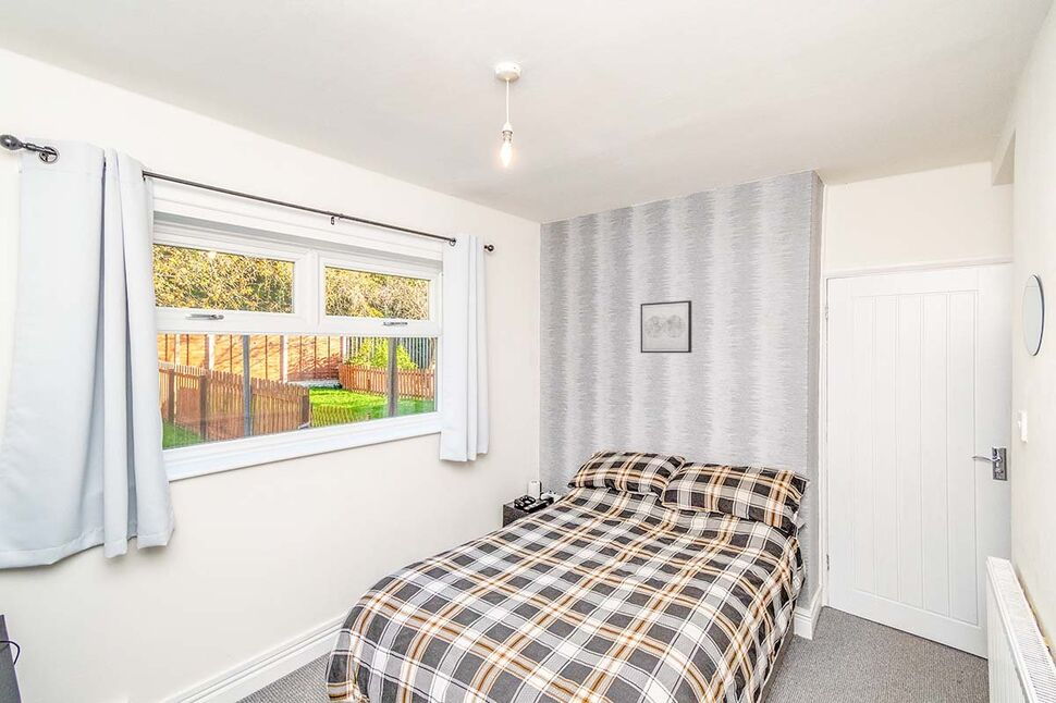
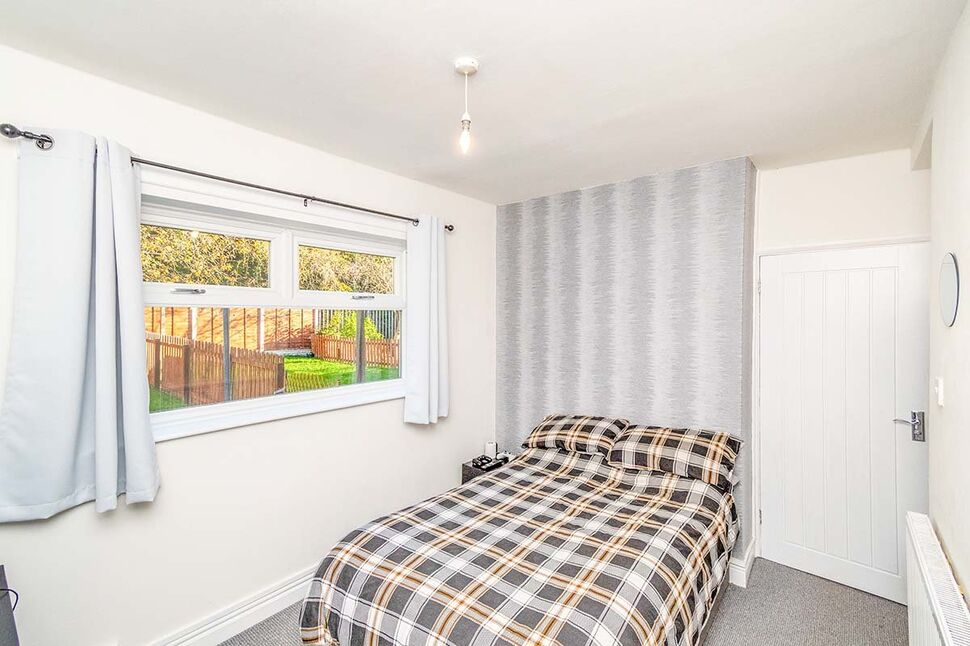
- wall art [639,299,692,354]
